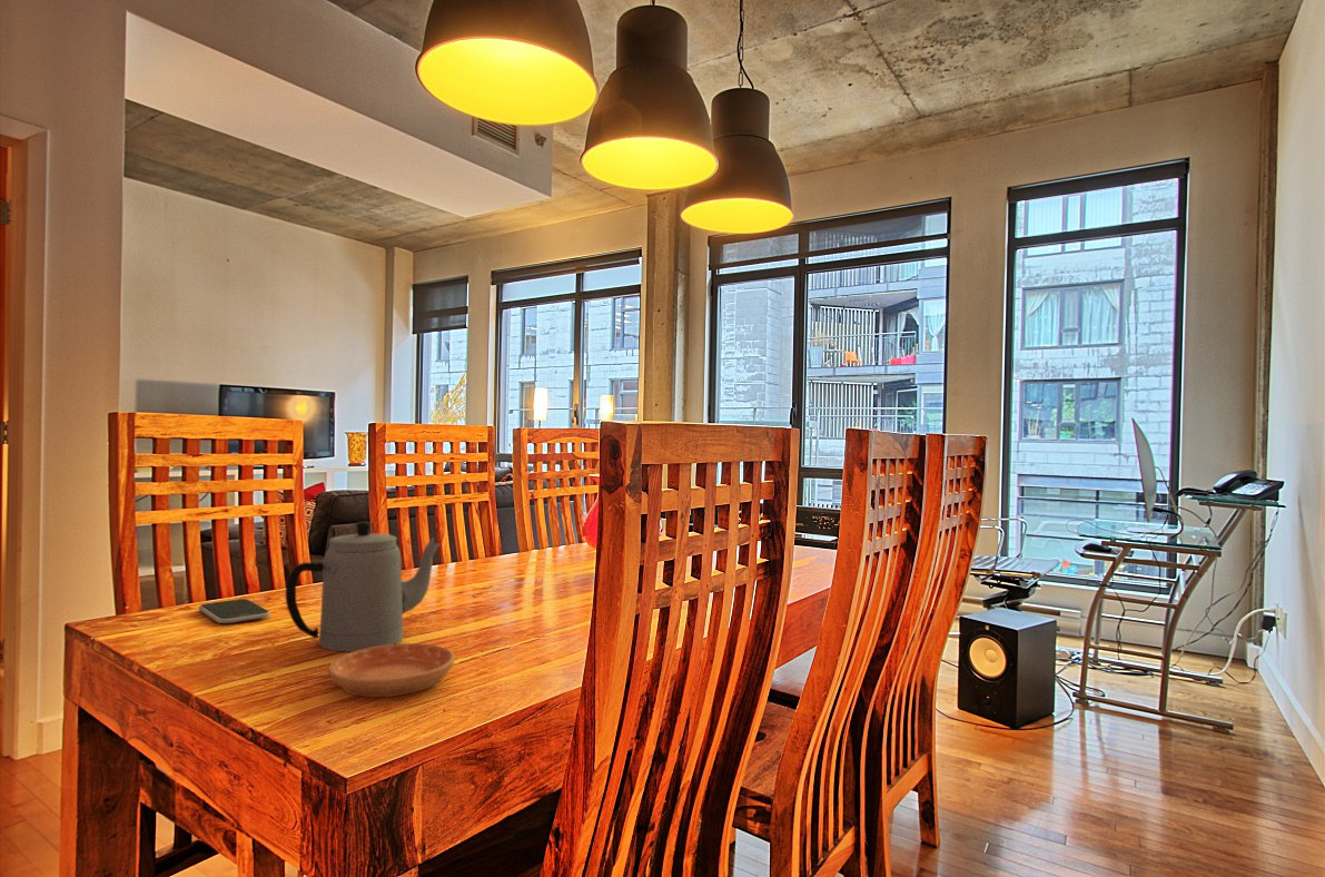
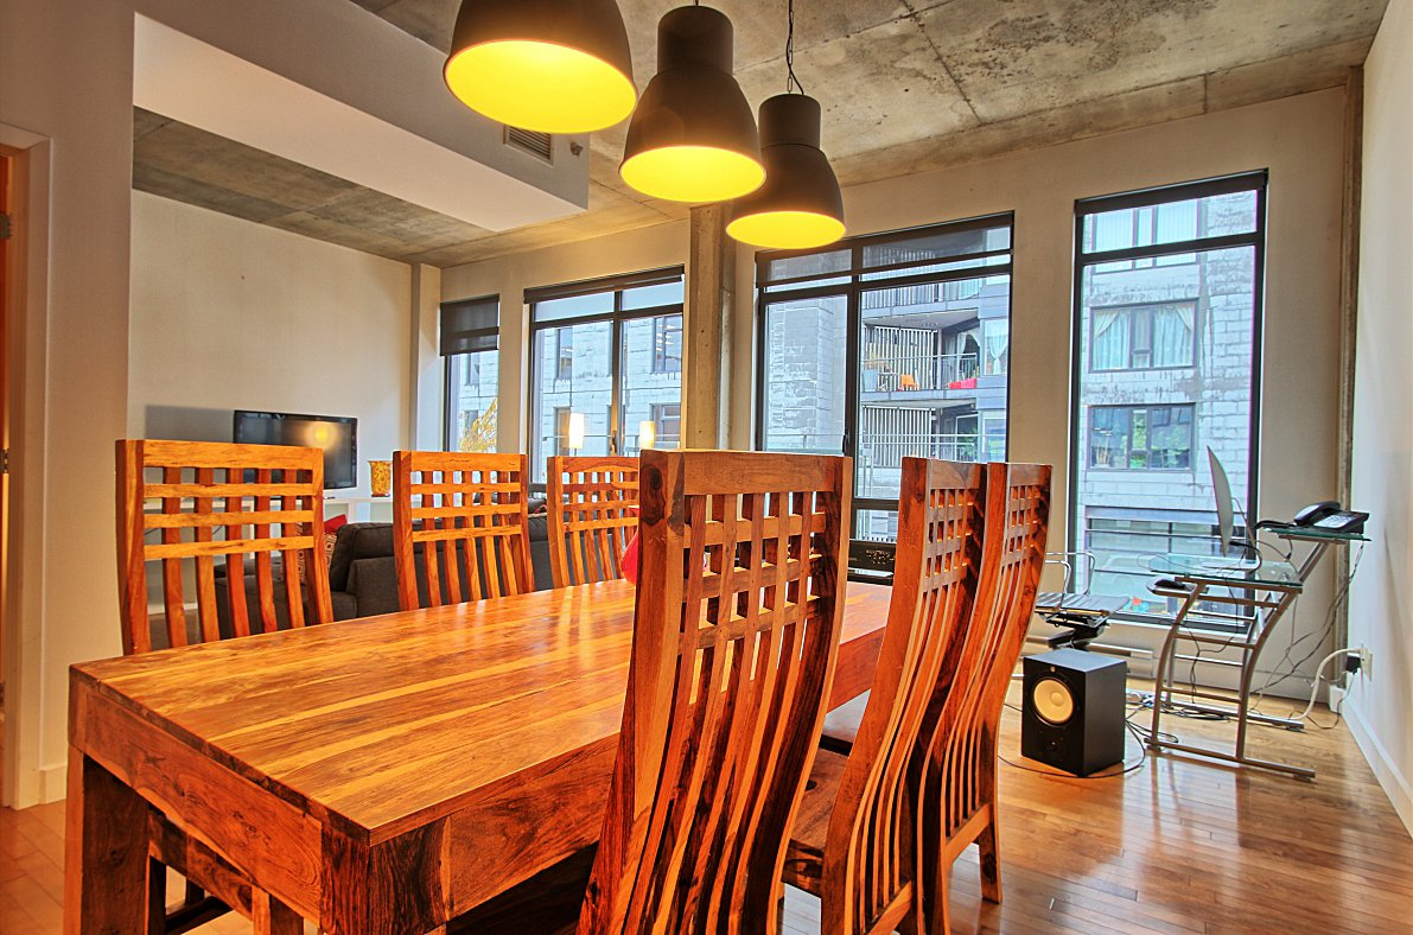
- smartphone [198,598,271,624]
- teapot [285,521,442,653]
- saucer [328,642,456,698]
